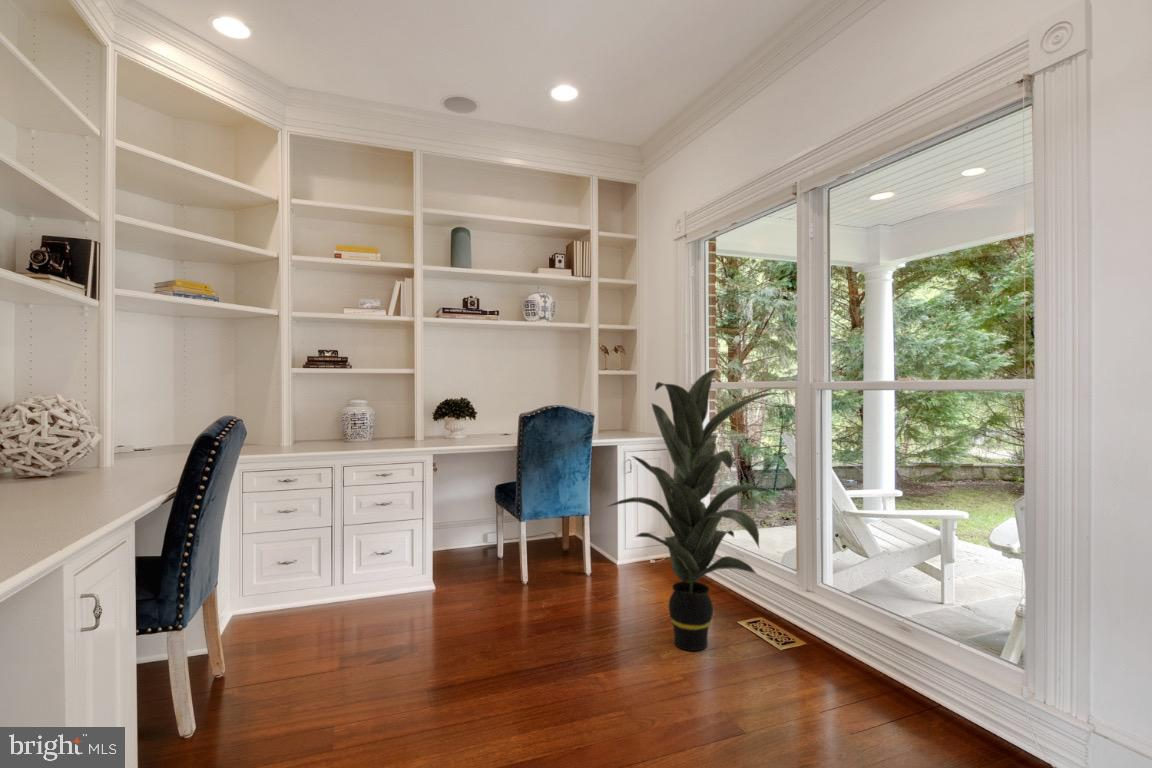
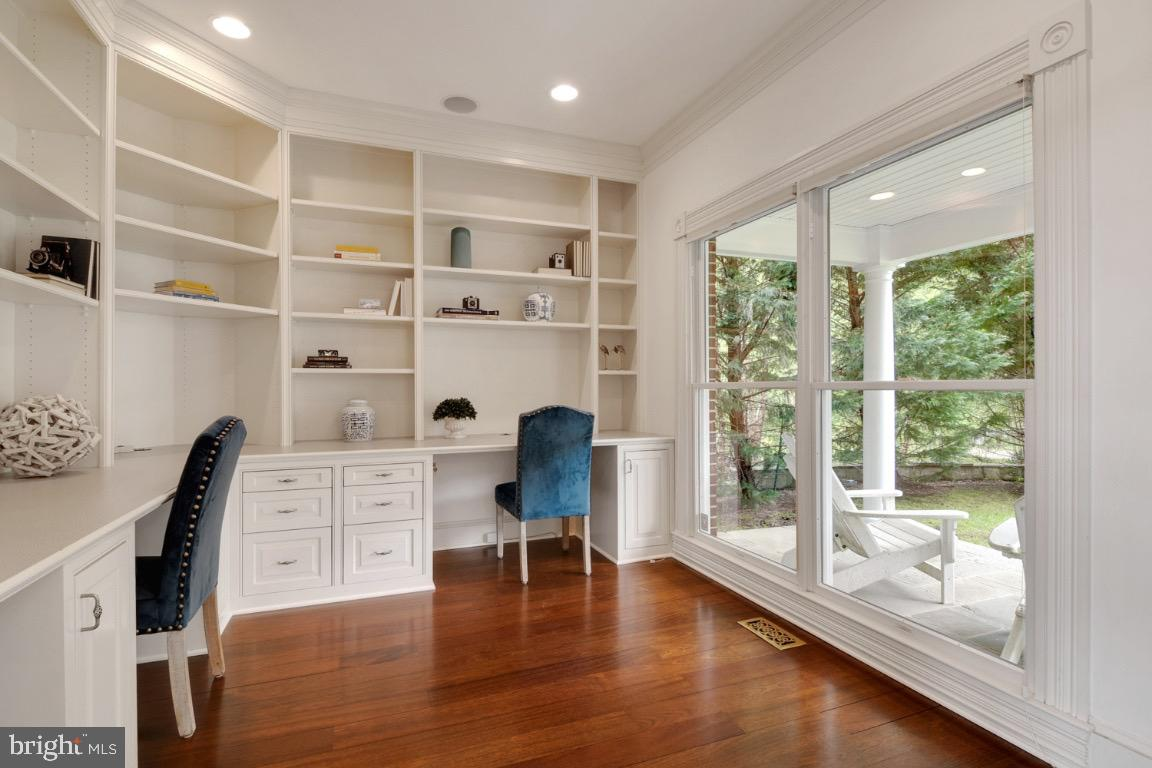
- indoor plant [605,368,784,652]
